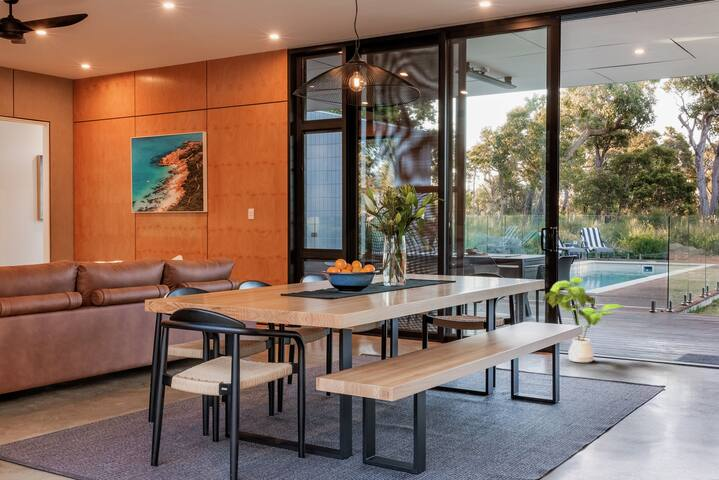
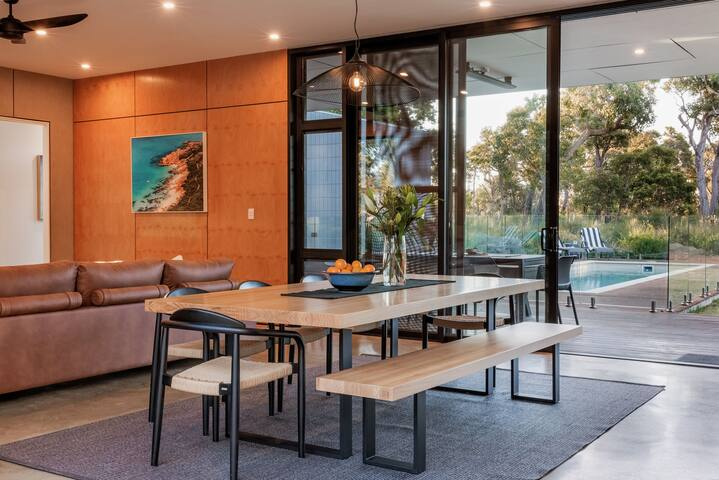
- house plant [542,276,630,363]
